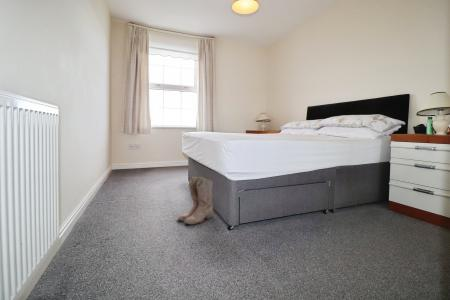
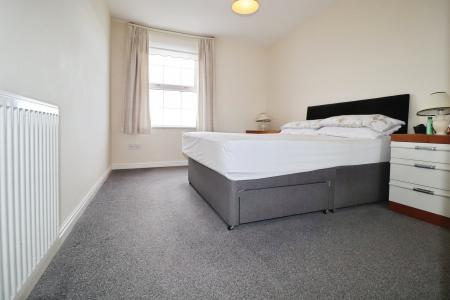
- boots [176,175,214,225]
